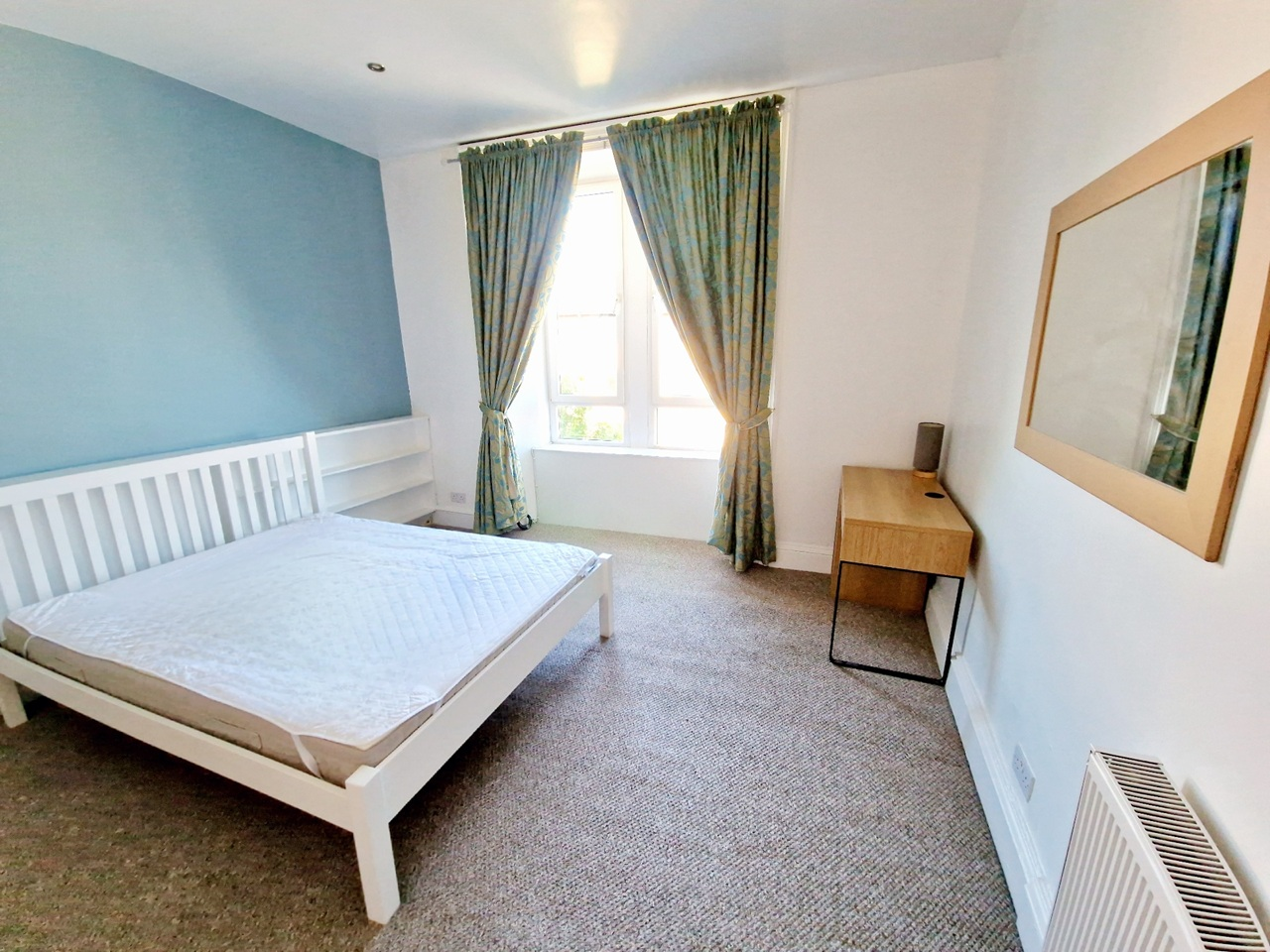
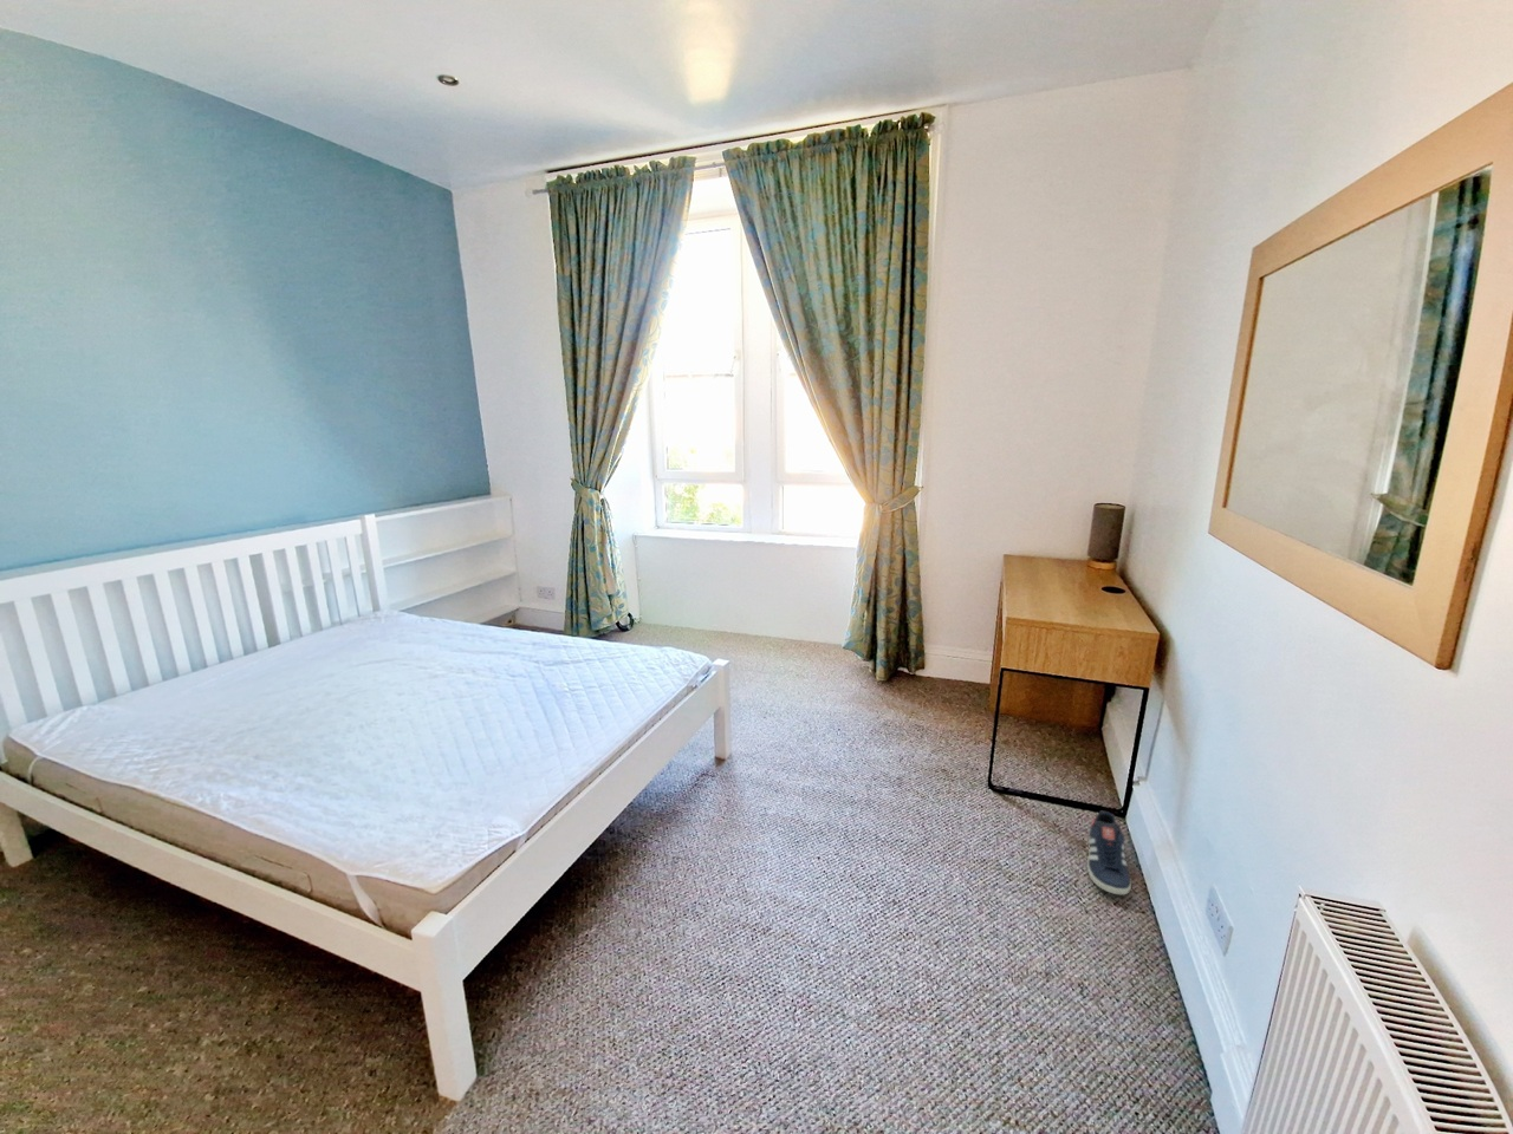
+ sneaker [1087,810,1133,896]
